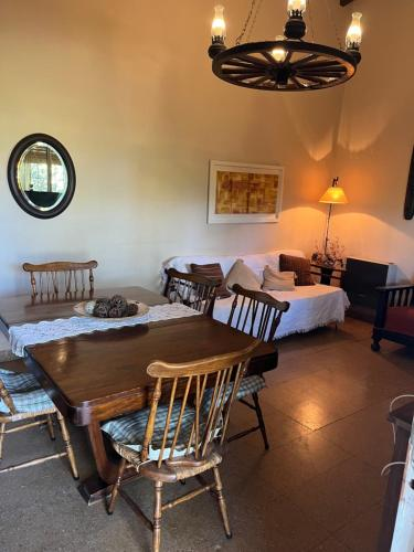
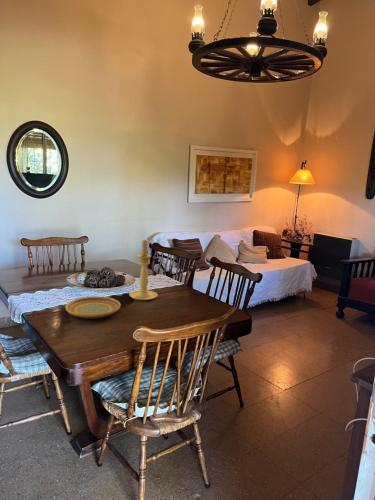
+ candle holder [128,239,159,301]
+ plate [64,296,122,319]
